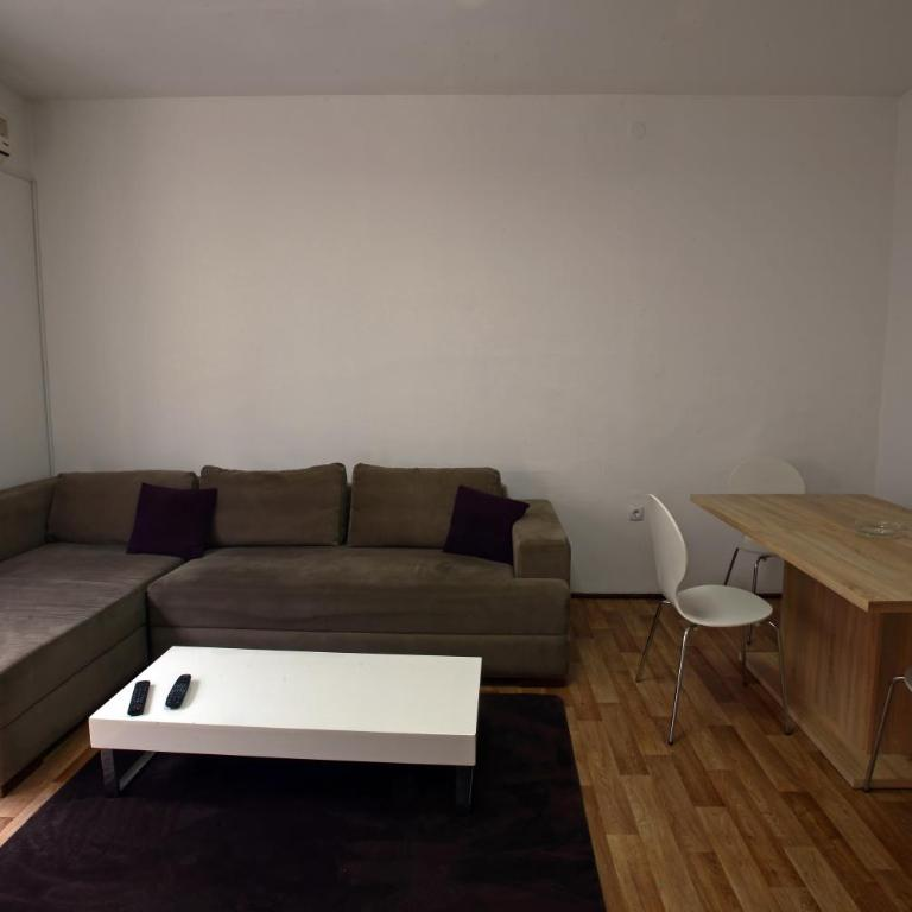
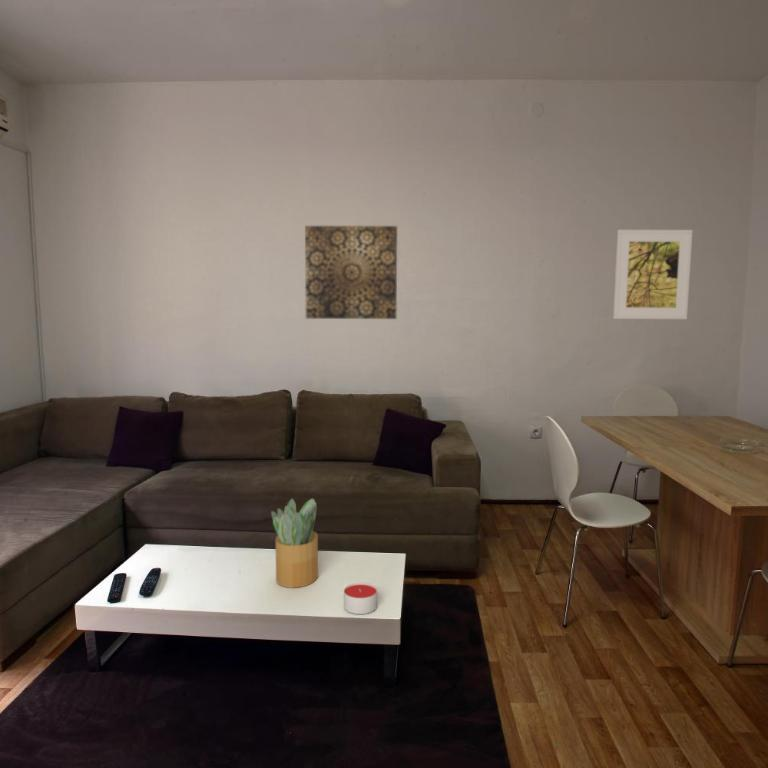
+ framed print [612,229,693,320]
+ potted plant [270,497,319,589]
+ wall art [304,225,398,320]
+ candle [343,582,378,615]
